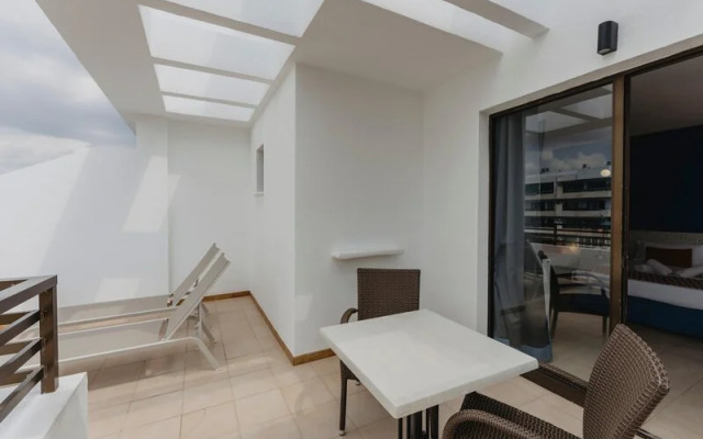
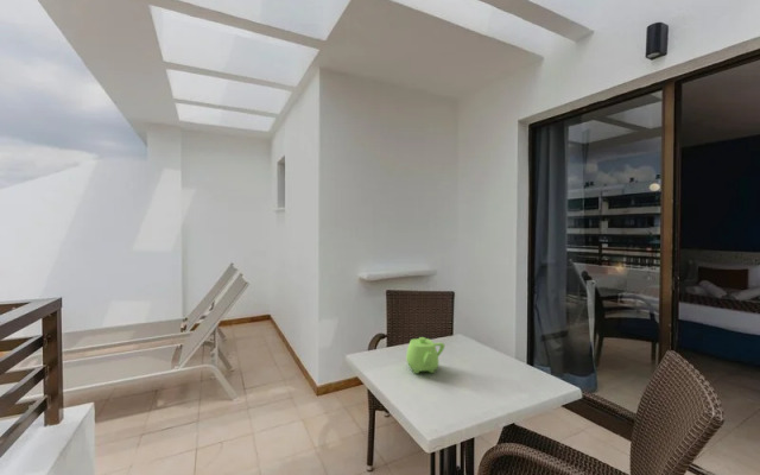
+ teapot [405,336,445,375]
